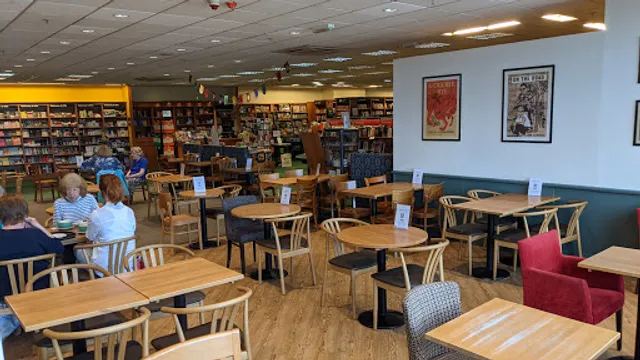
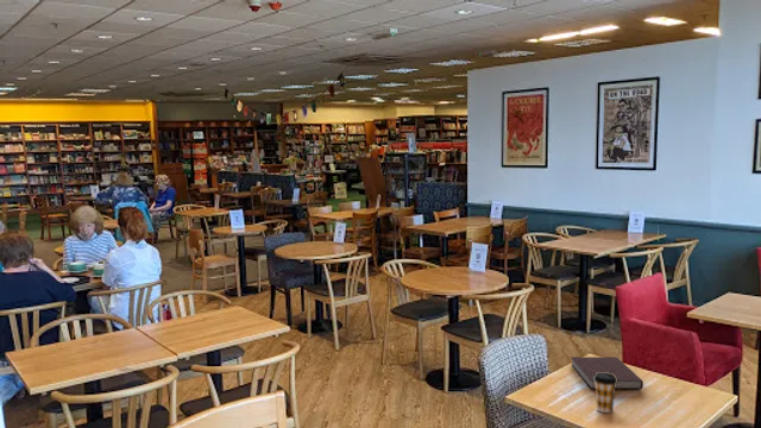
+ coffee cup [593,372,617,414]
+ notebook [570,355,644,390]
